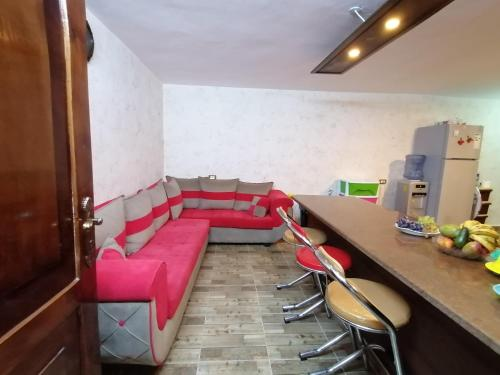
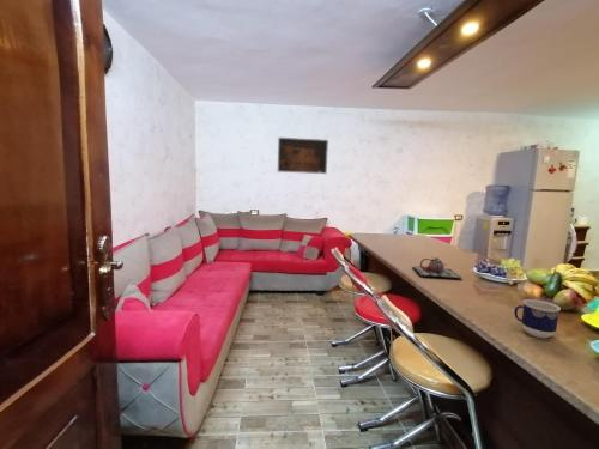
+ cup [513,298,562,340]
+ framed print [277,136,329,175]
+ teapot [412,256,464,280]
